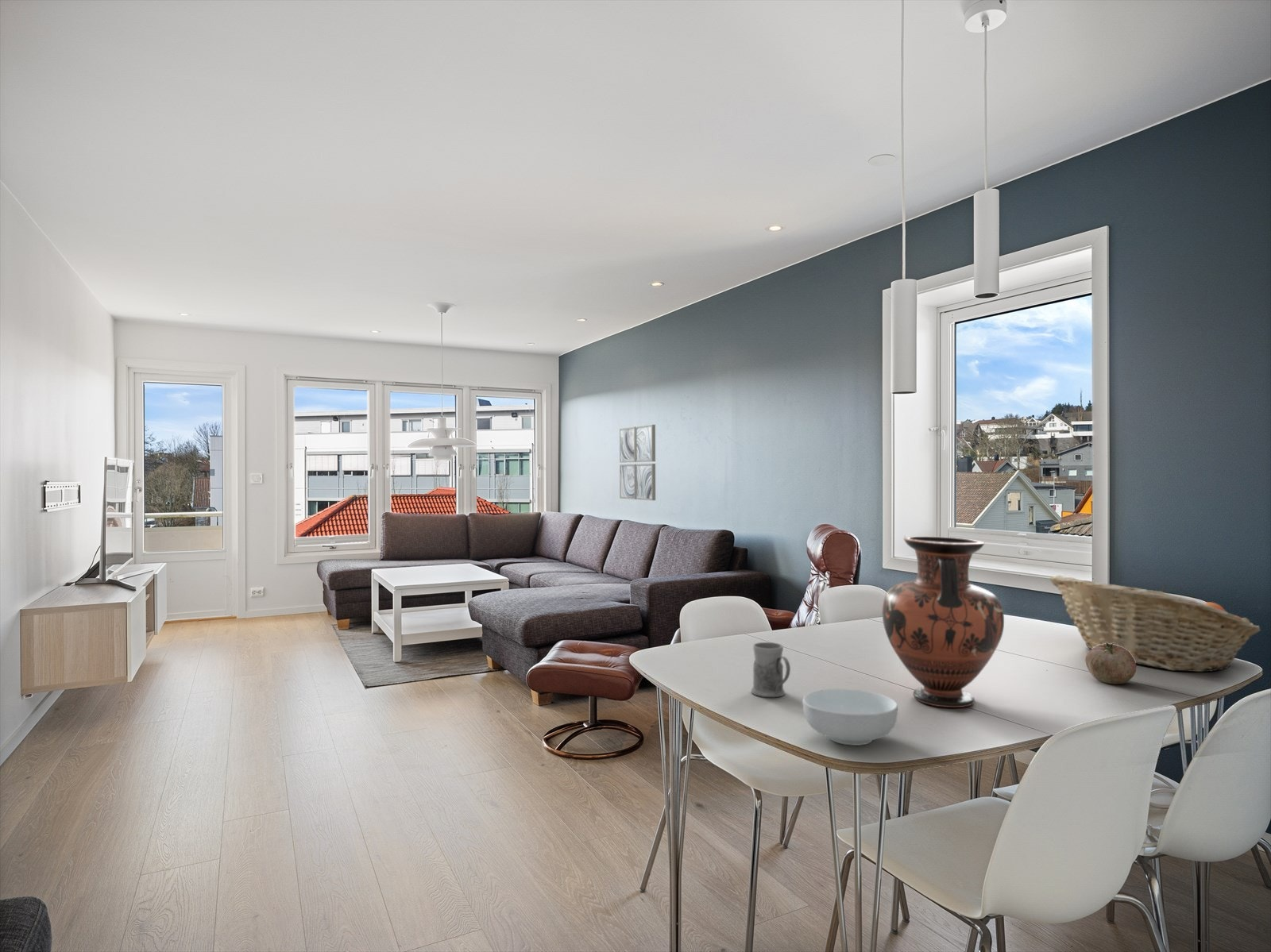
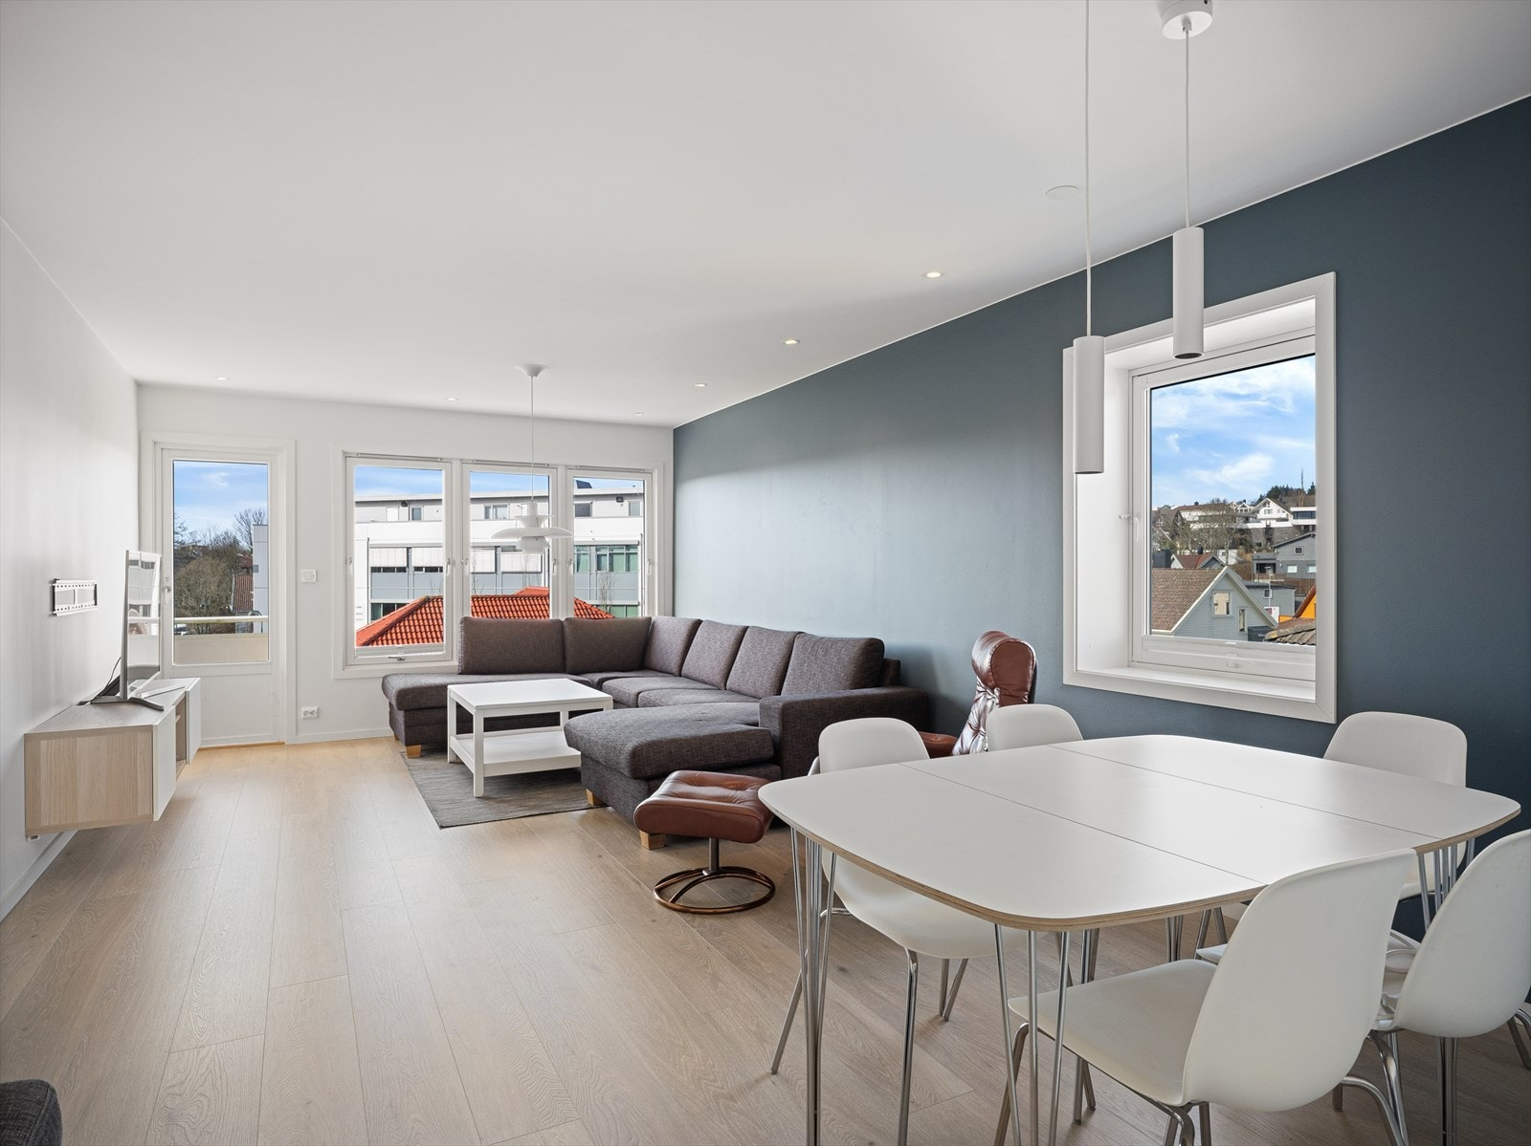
- mug [751,642,791,698]
- wall art [619,424,656,501]
- vase [882,536,1005,708]
- fruit [1085,642,1138,685]
- fruit basket [1049,575,1261,673]
- cereal bowl [802,688,898,746]
